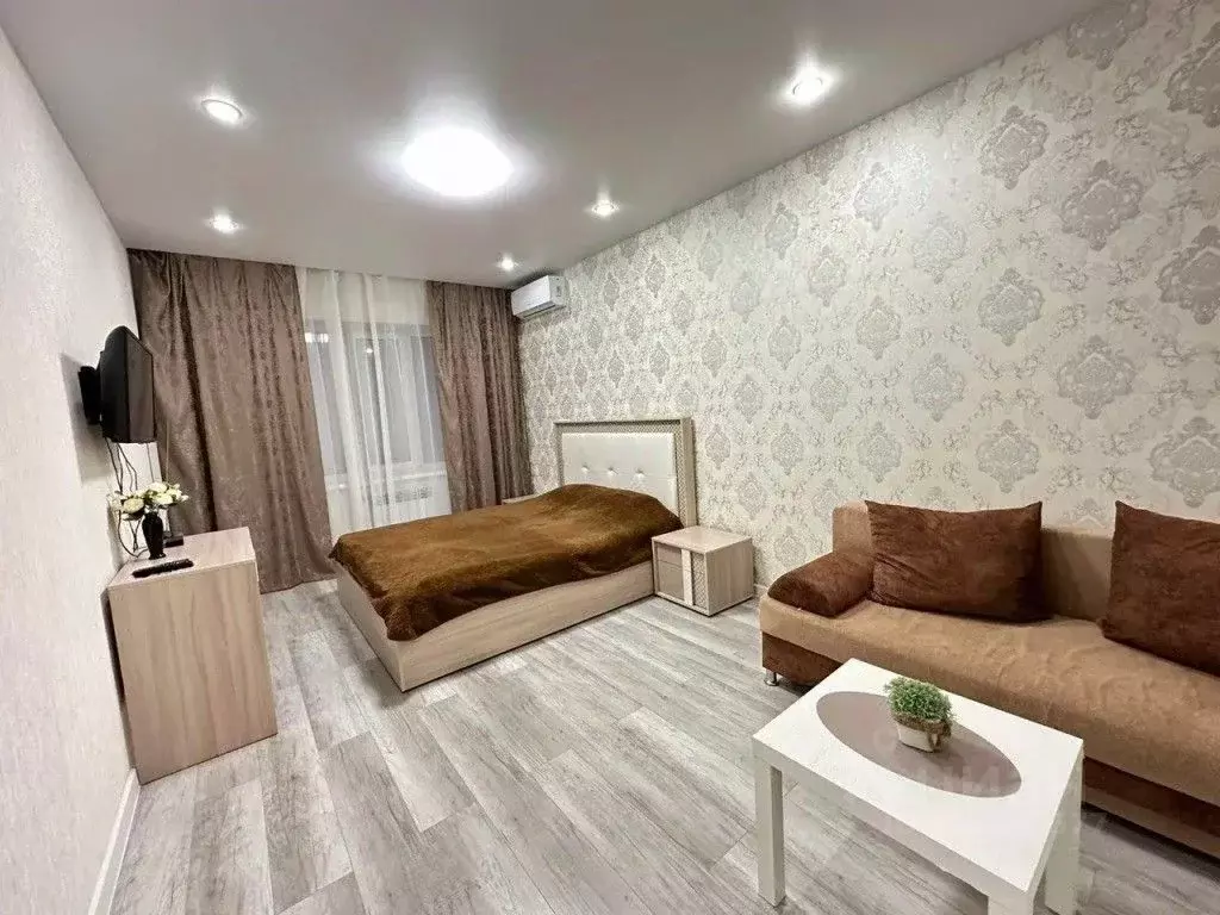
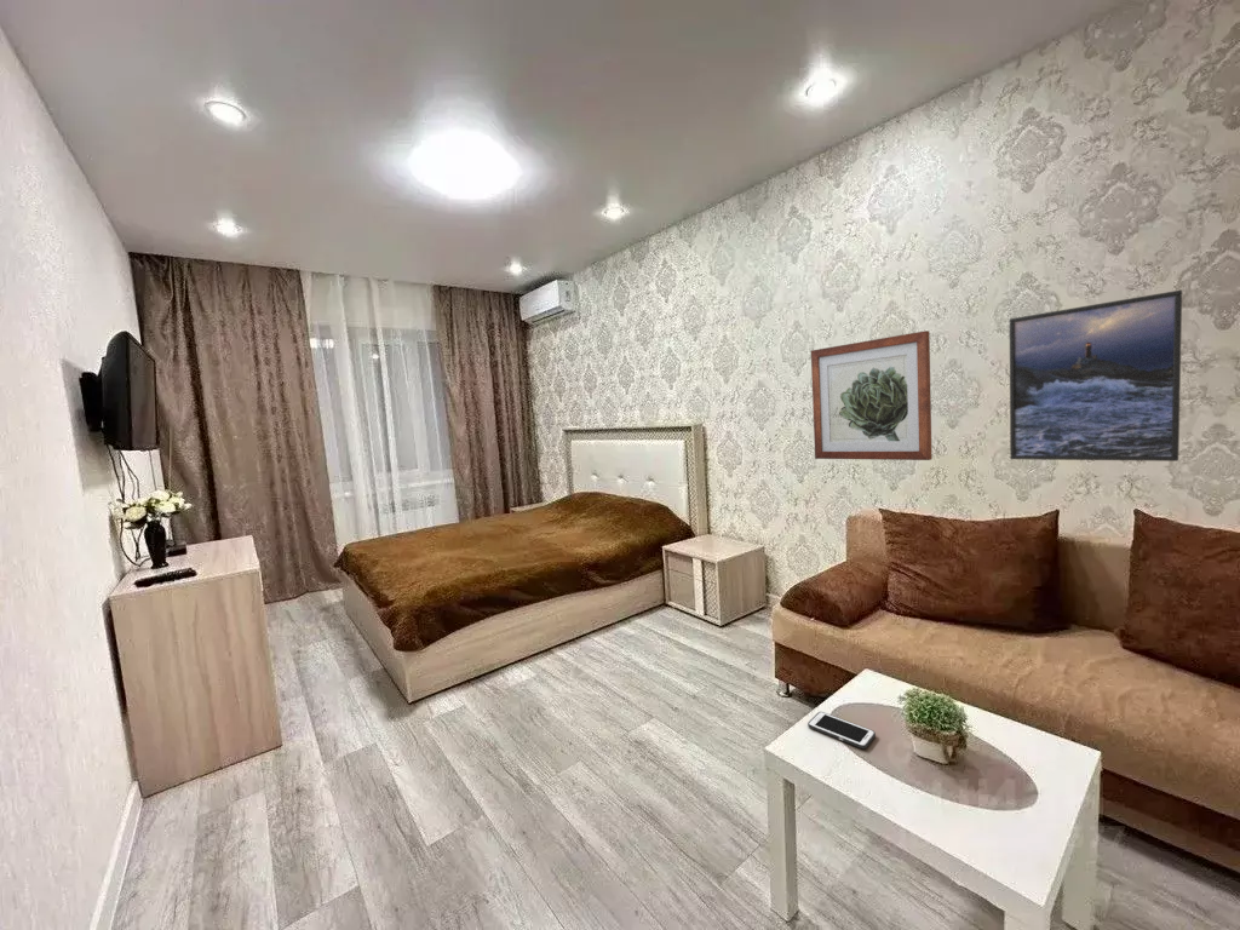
+ cell phone [806,711,877,750]
+ wall art [810,329,934,461]
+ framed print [1009,289,1183,463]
